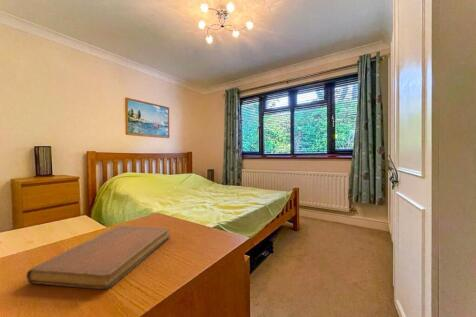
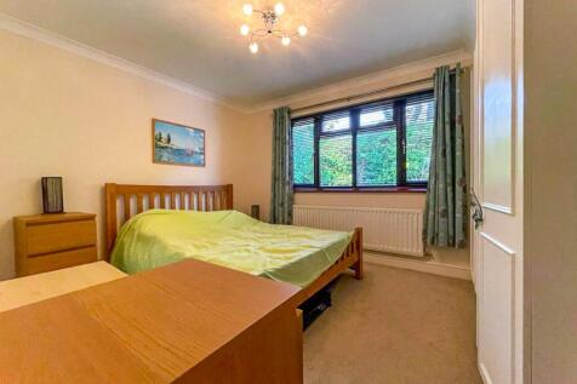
- notebook [25,224,171,290]
